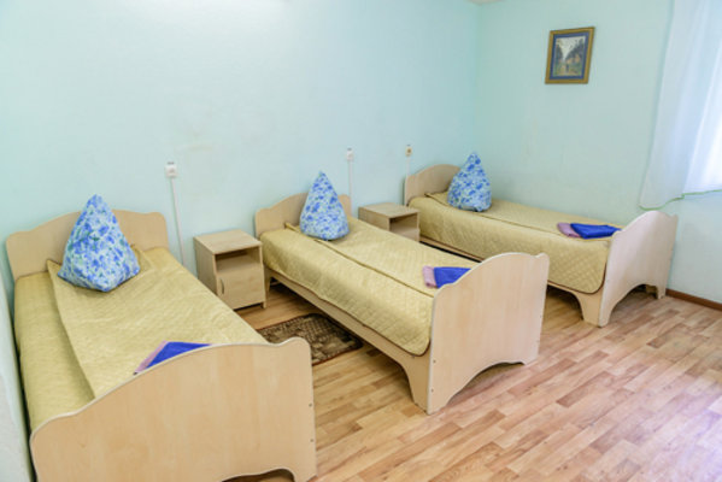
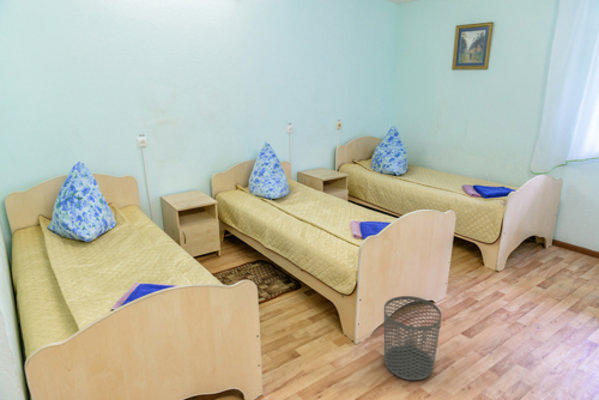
+ waste bin [383,295,442,381]
